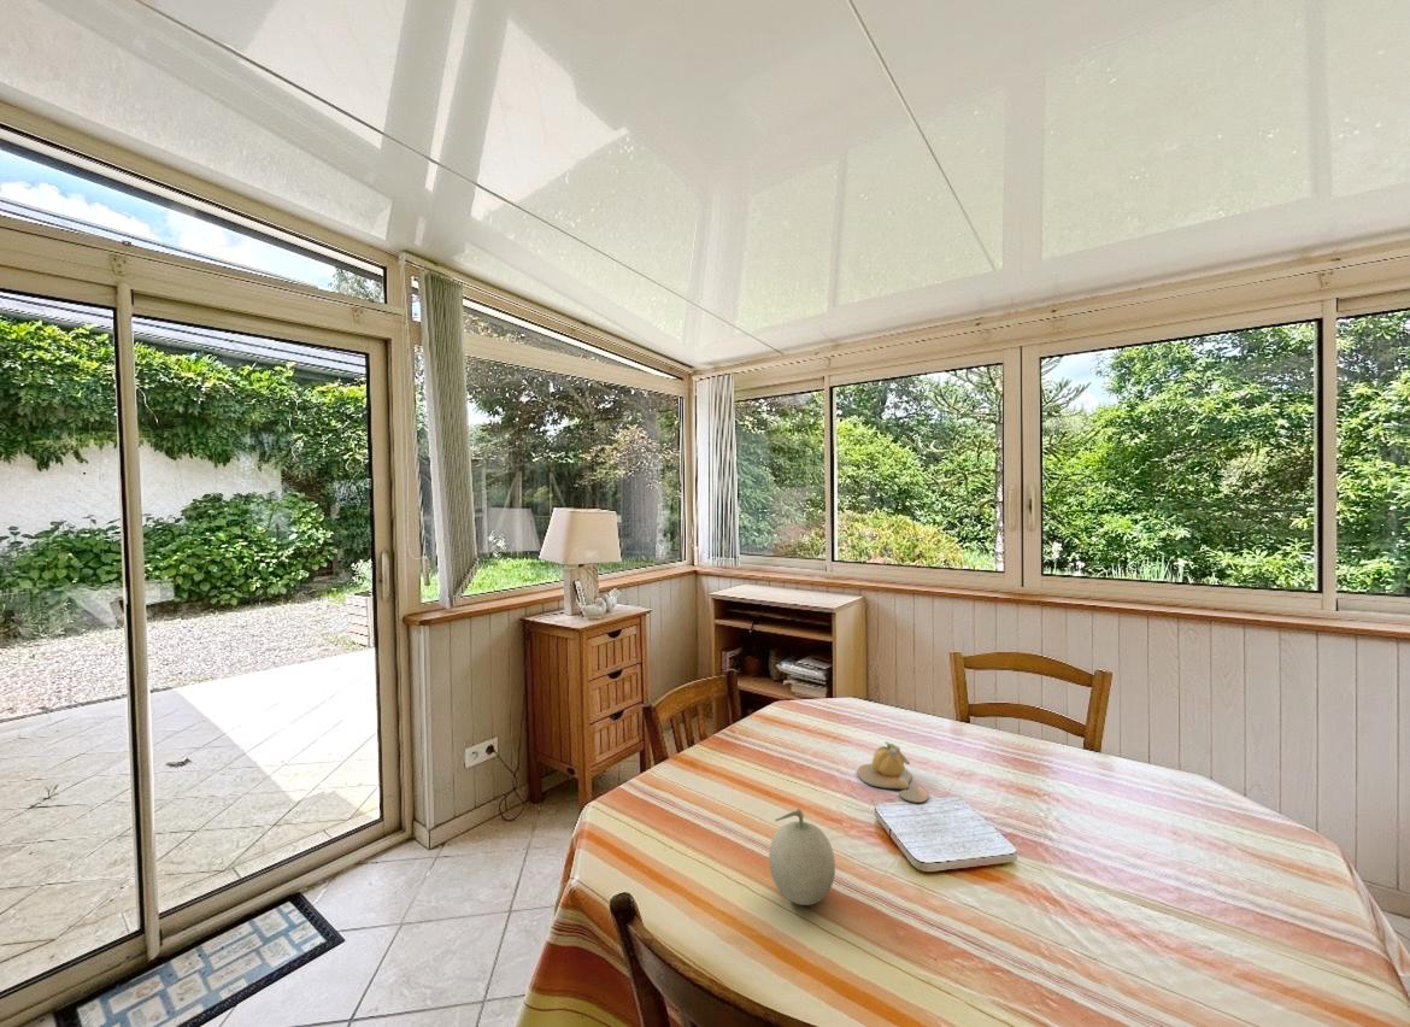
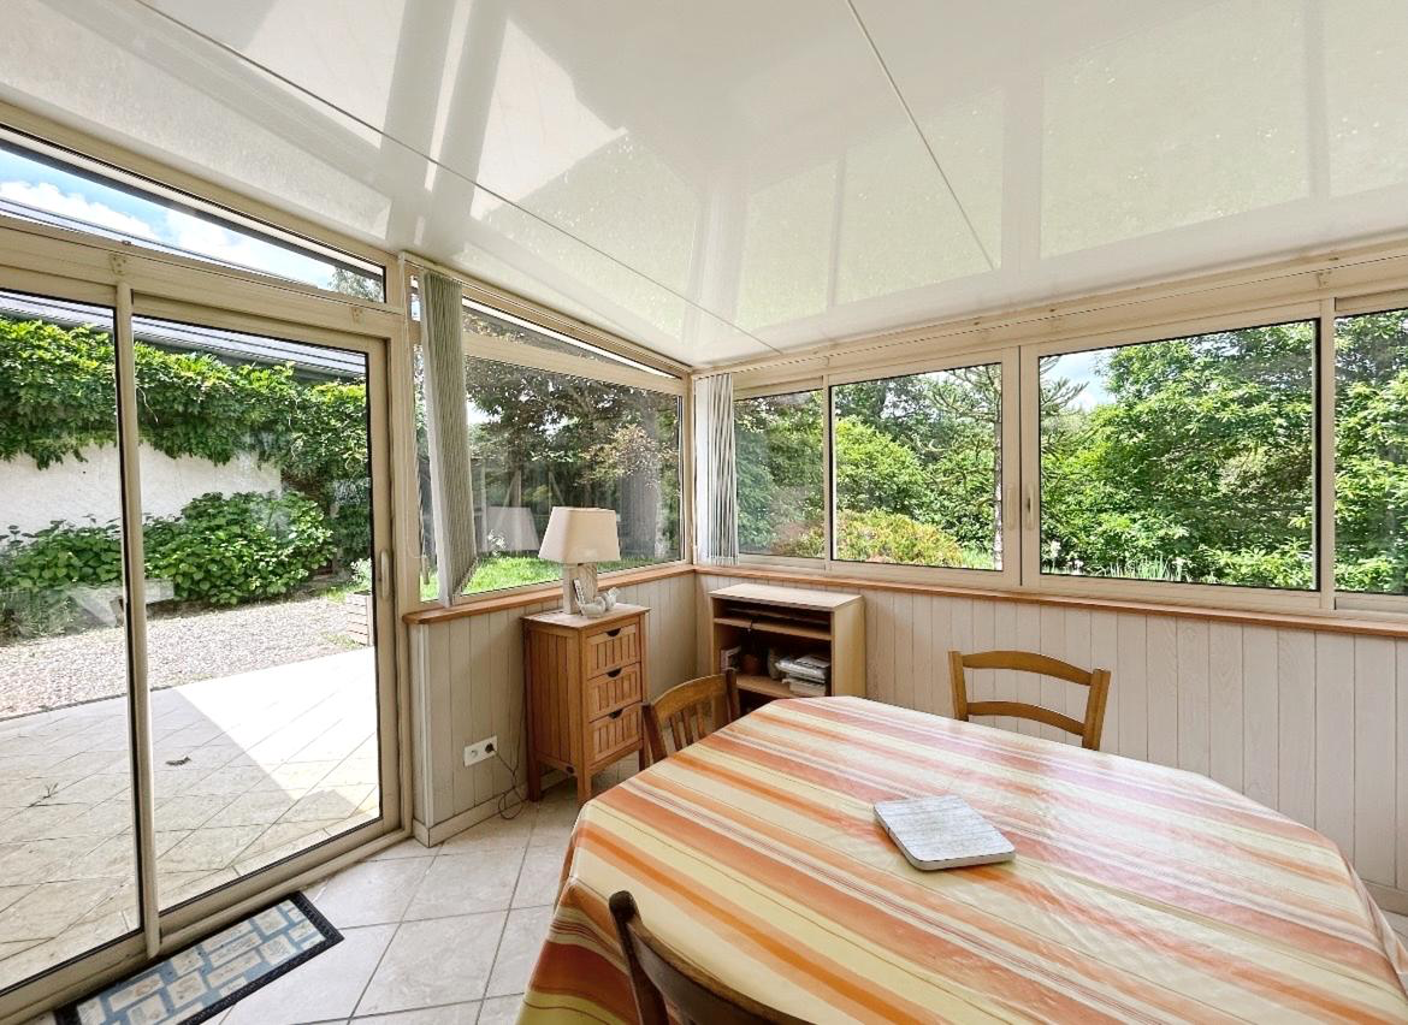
- decorative pumpkin [856,740,929,804]
- fruit [768,806,836,906]
